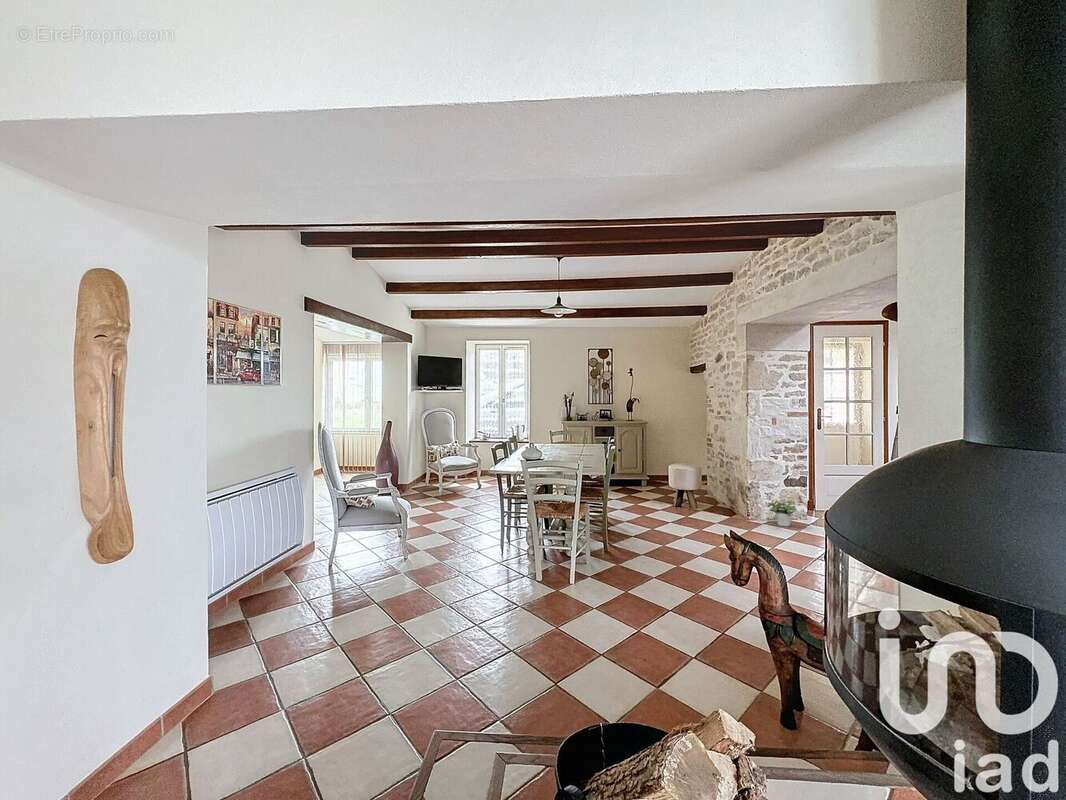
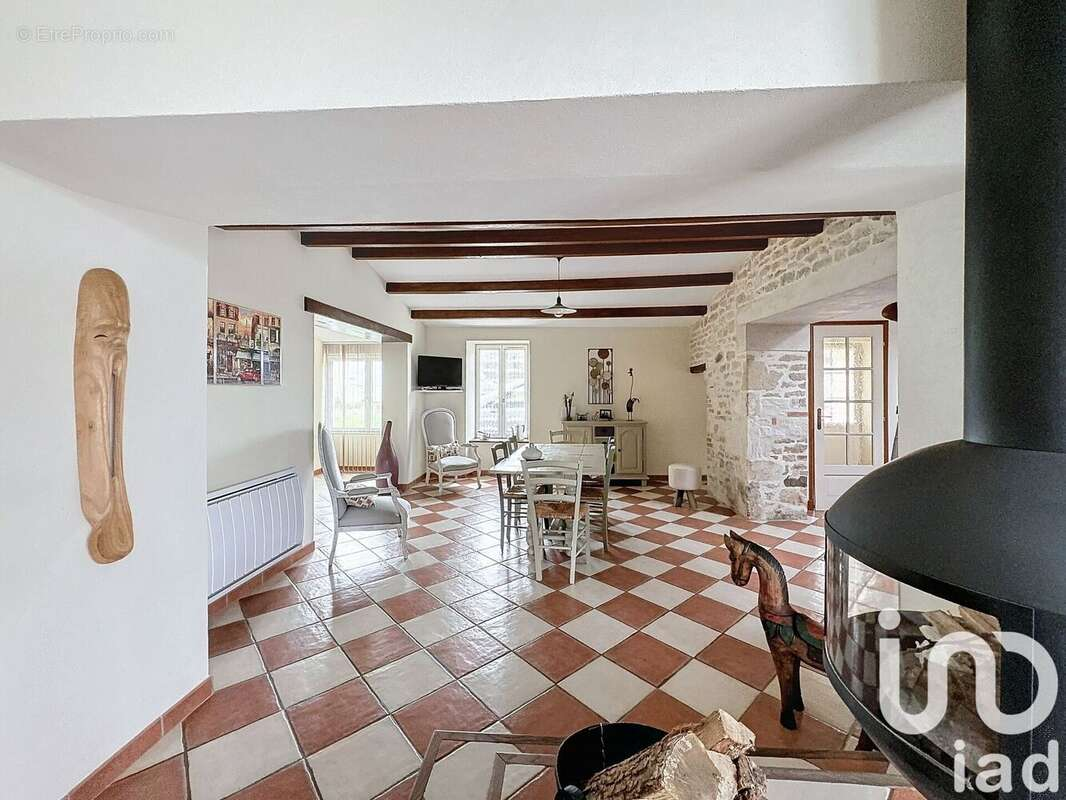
- potted plant [766,499,798,527]
